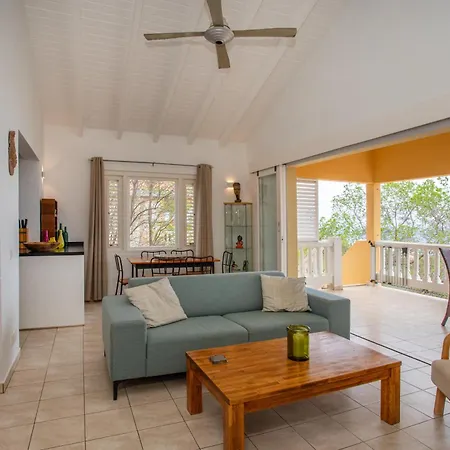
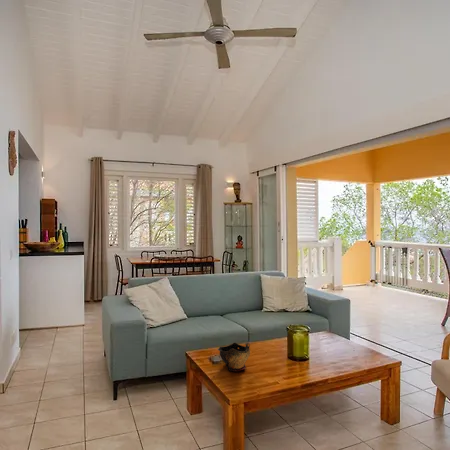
+ decorative bowl [217,342,251,372]
